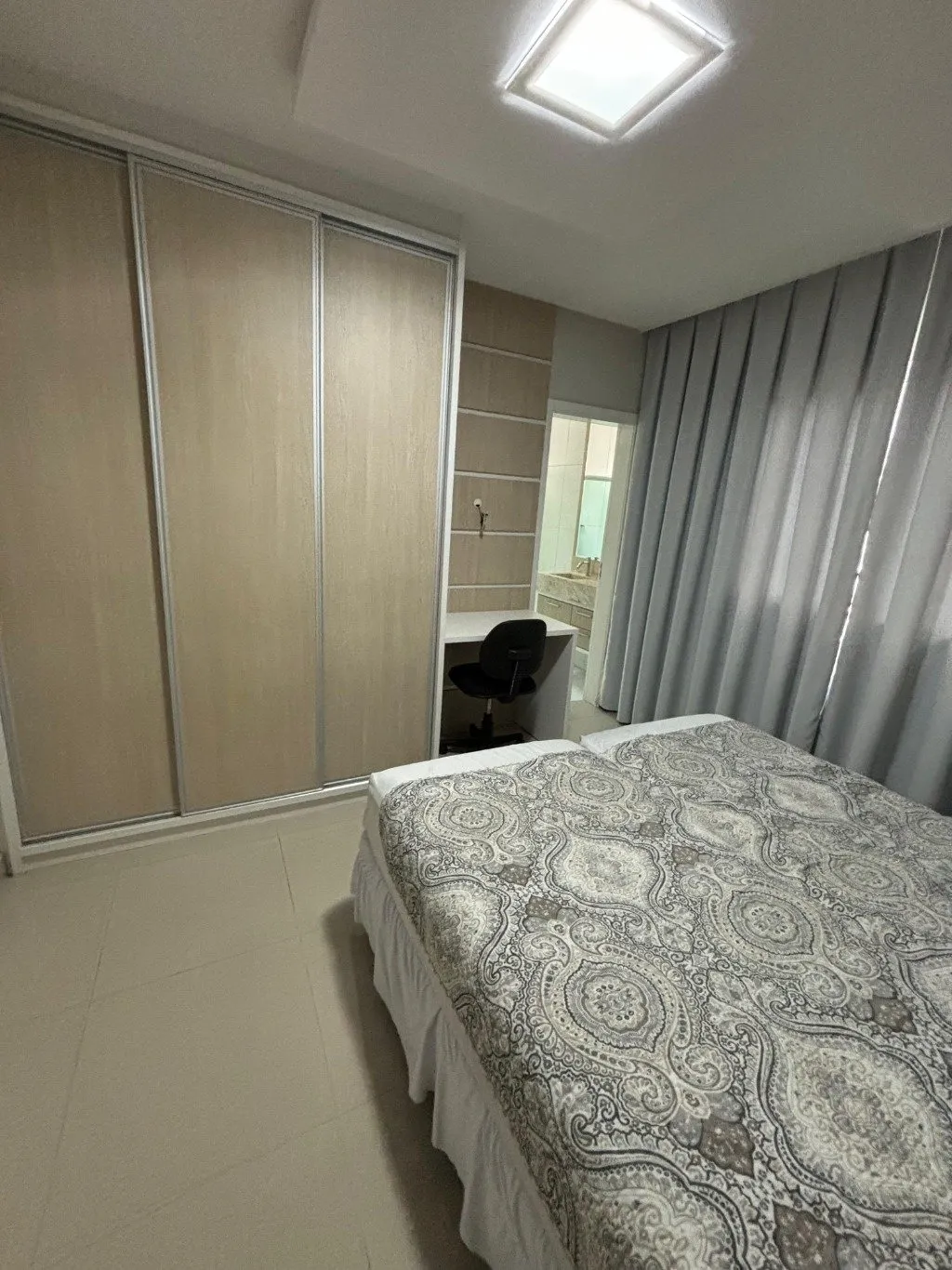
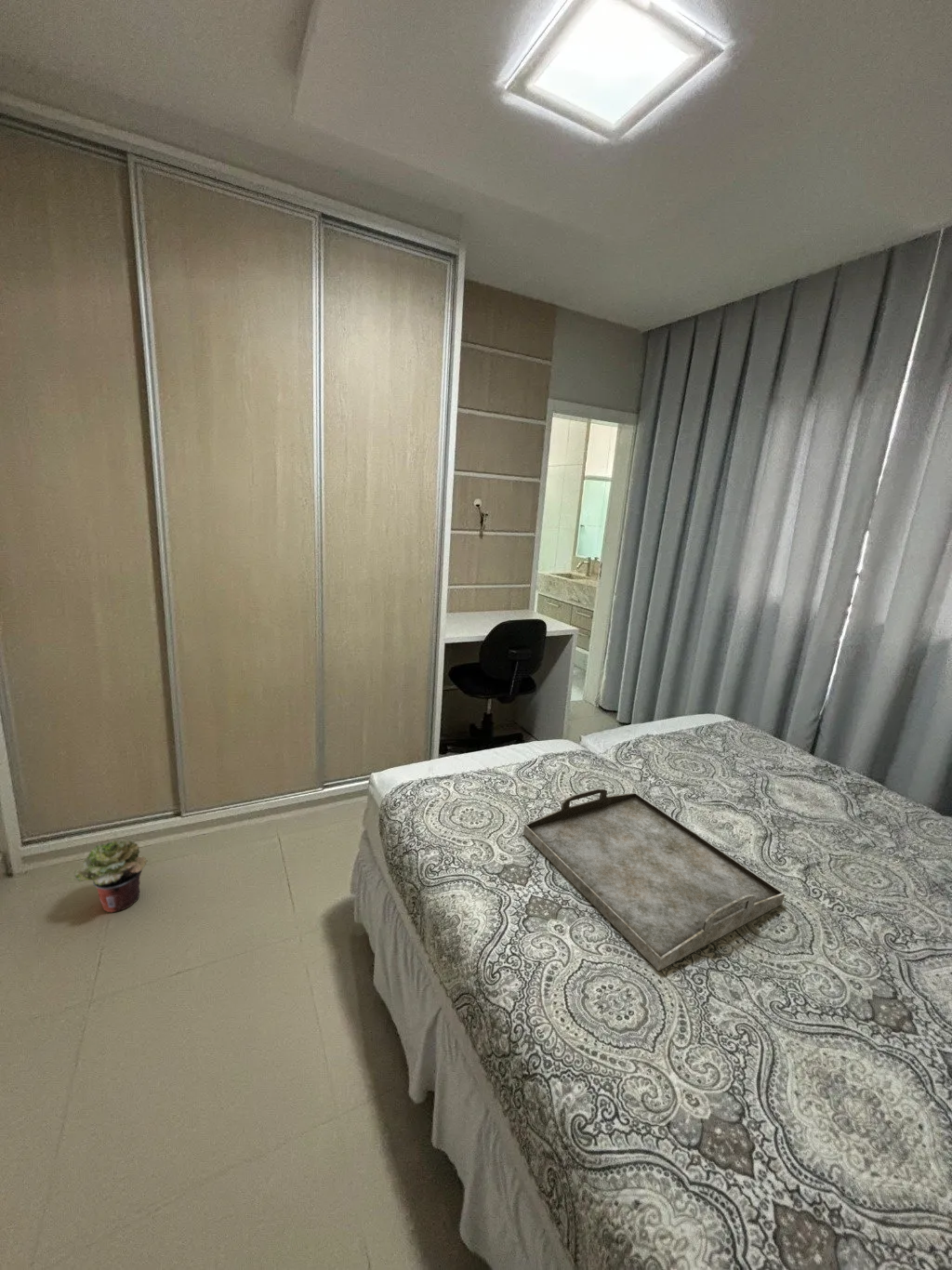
+ potted plant [73,839,149,913]
+ serving tray [522,787,786,972]
